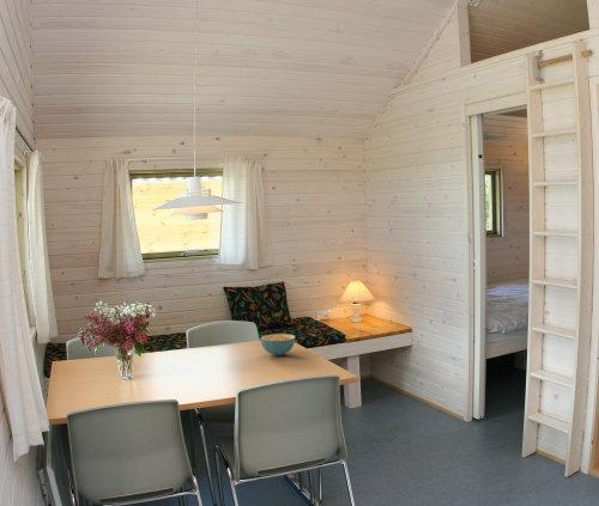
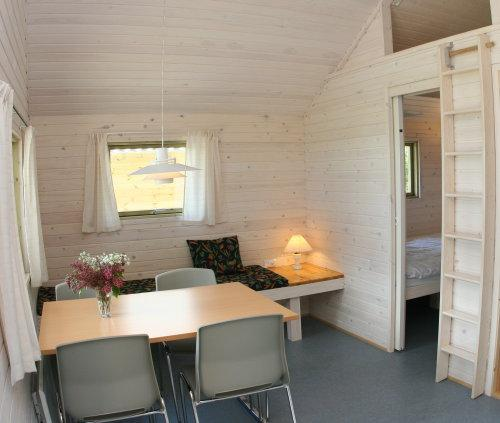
- cereal bowl [260,333,296,356]
